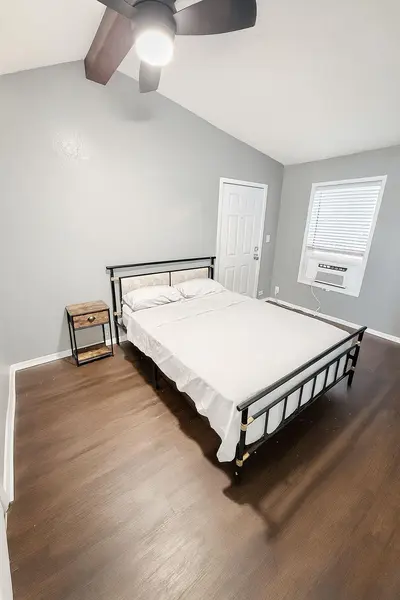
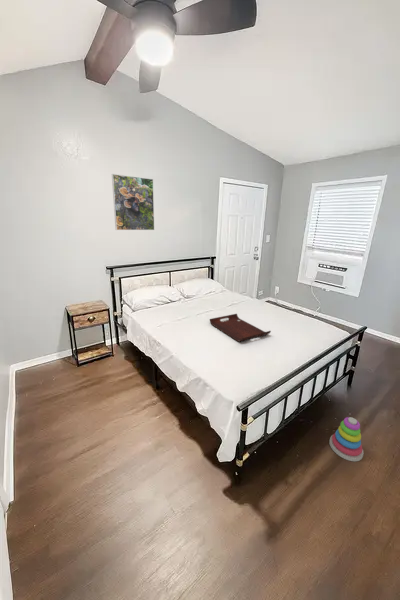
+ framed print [111,173,155,231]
+ serving tray [209,313,272,342]
+ stacking toy [328,416,364,462]
